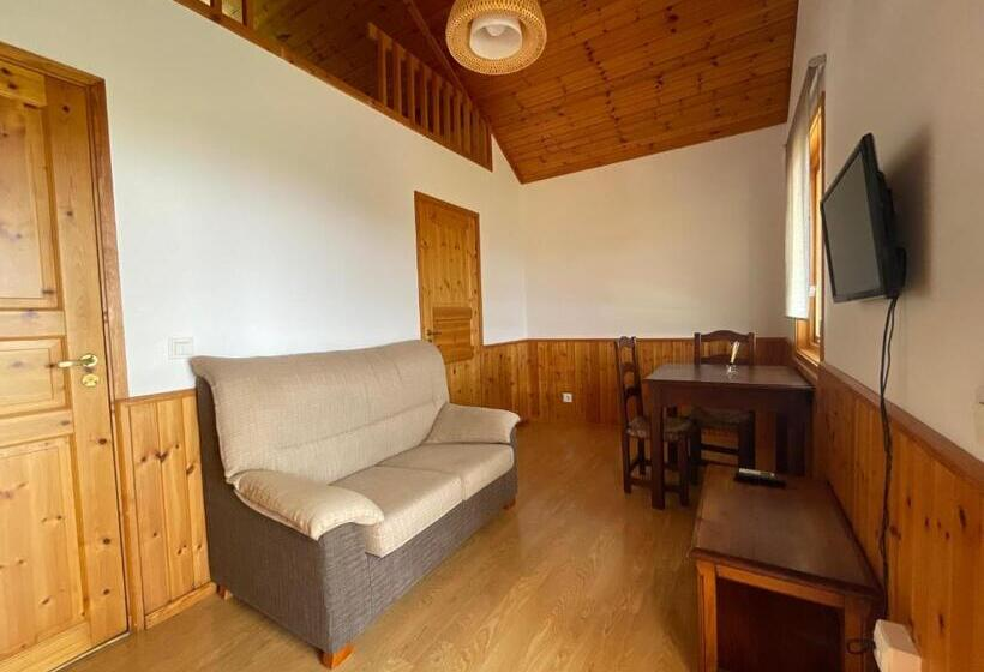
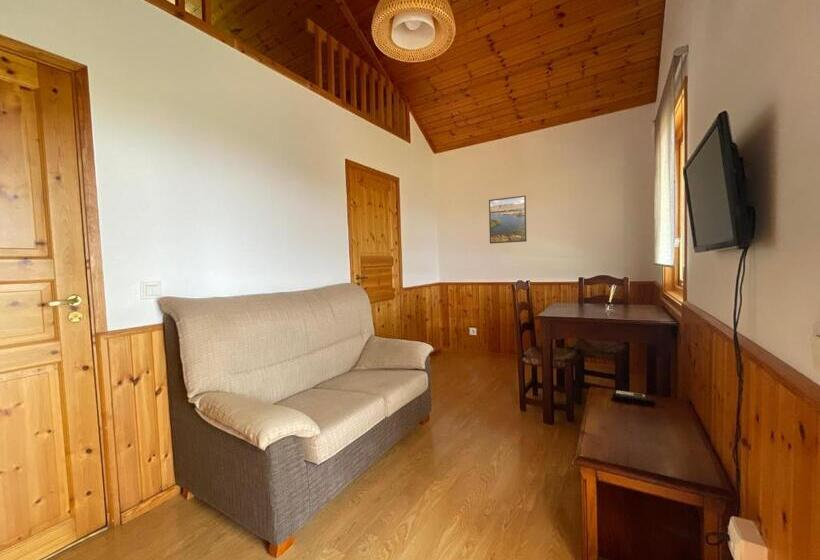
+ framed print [488,195,528,245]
